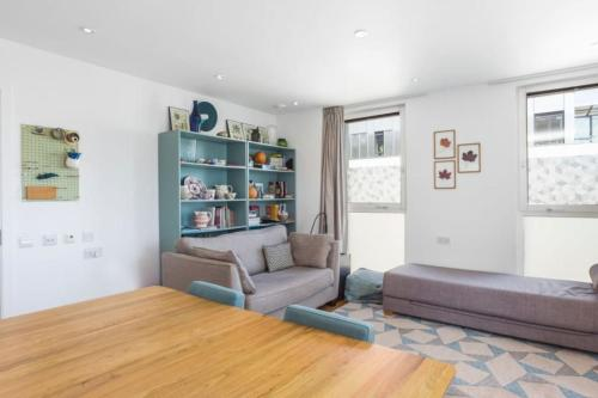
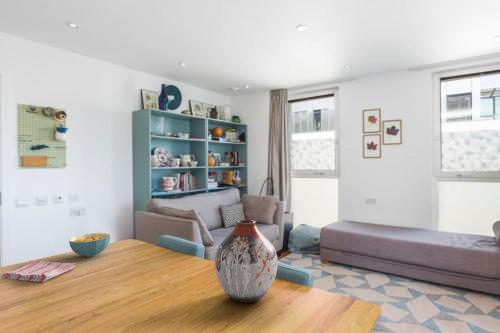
+ cereal bowl [68,232,111,258]
+ vase [214,219,279,303]
+ dish towel [0,260,77,283]
